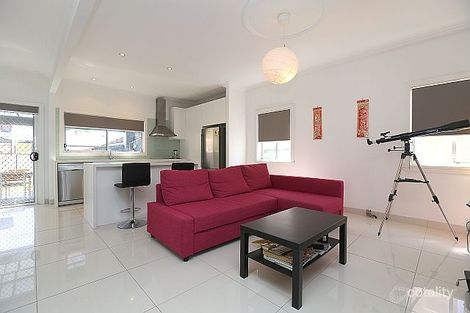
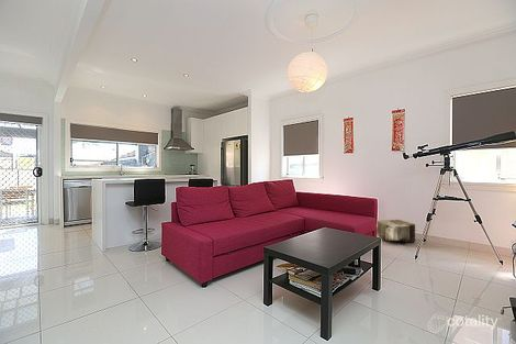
+ pouf [375,219,416,244]
